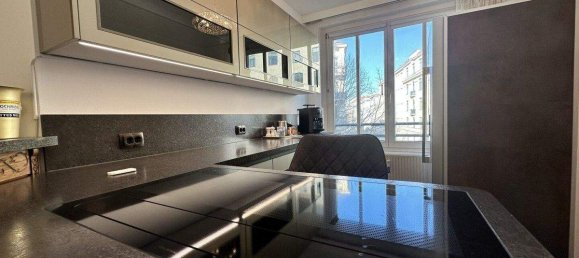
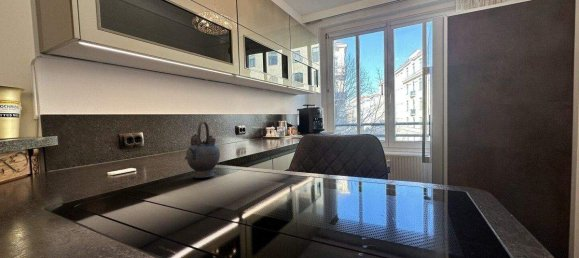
+ teapot [184,120,221,179]
